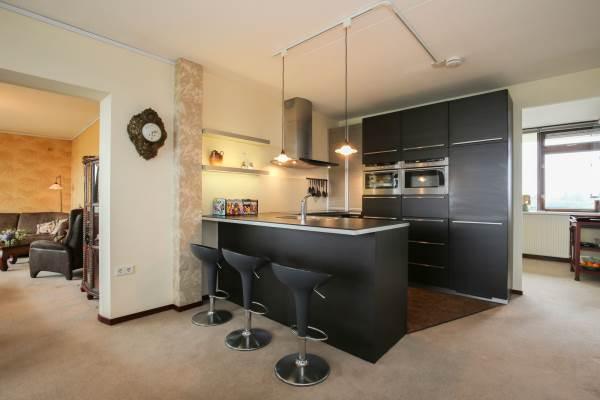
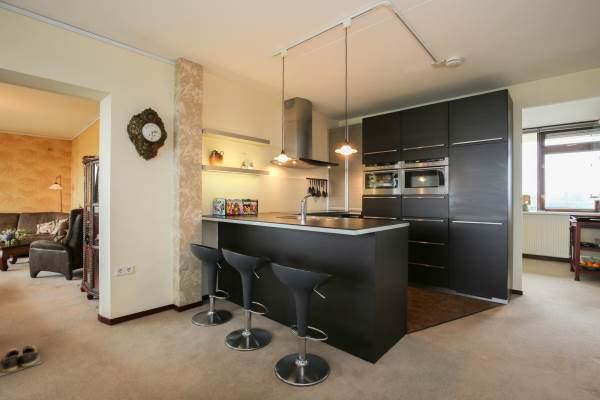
+ shoes [0,344,43,377]
